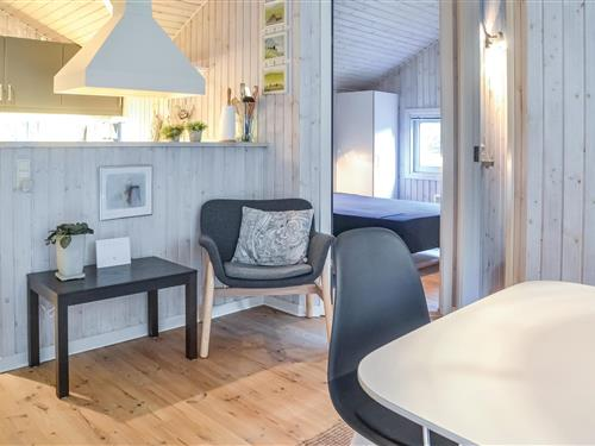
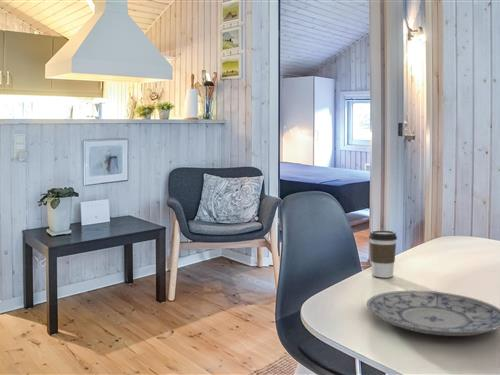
+ coffee cup [368,230,398,279]
+ plate [366,290,500,337]
